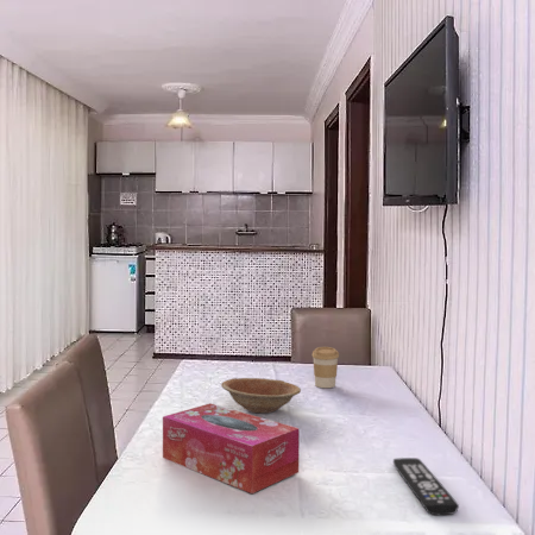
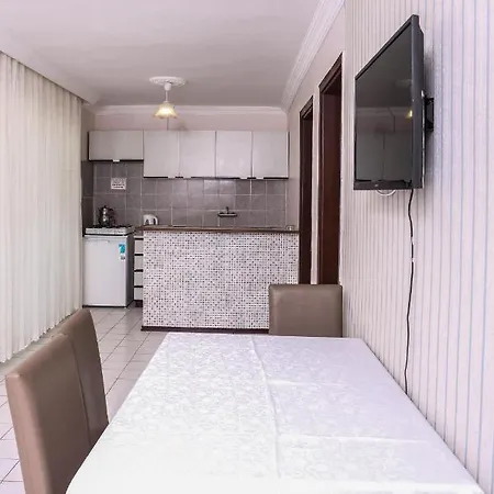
- tissue box [162,402,301,495]
- bowl [220,377,302,414]
- remote control [392,457,460,516]
- coffee cup [311,346,340,389]
